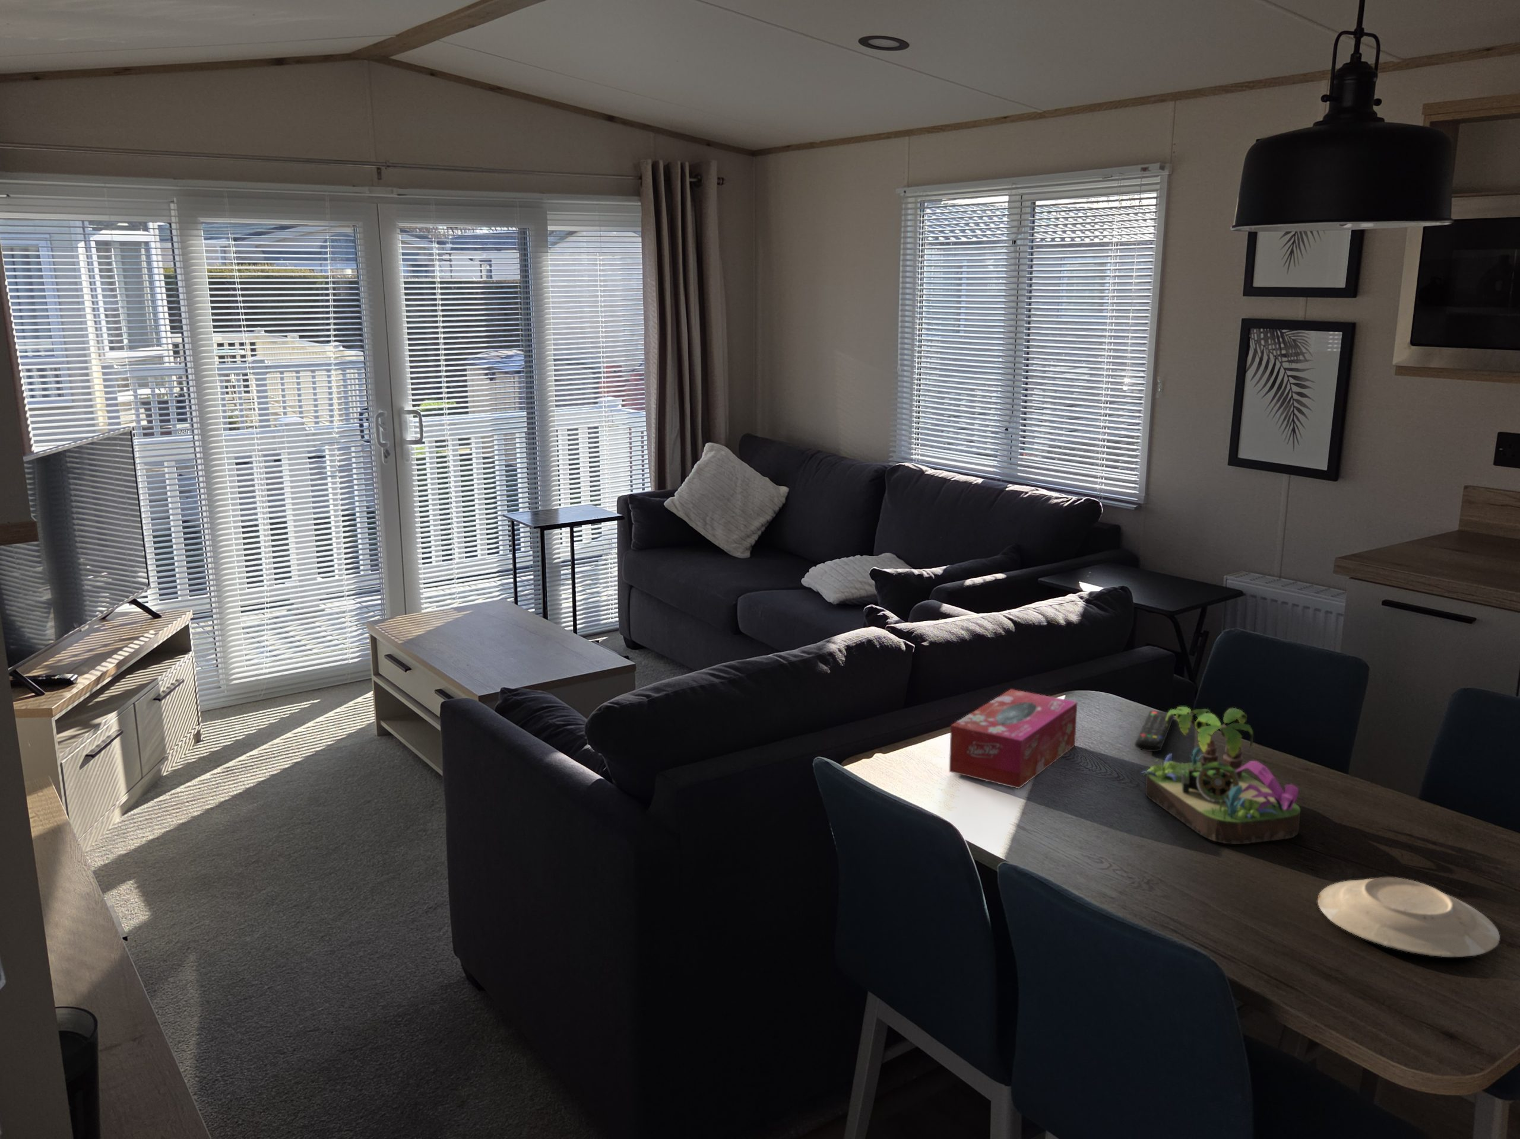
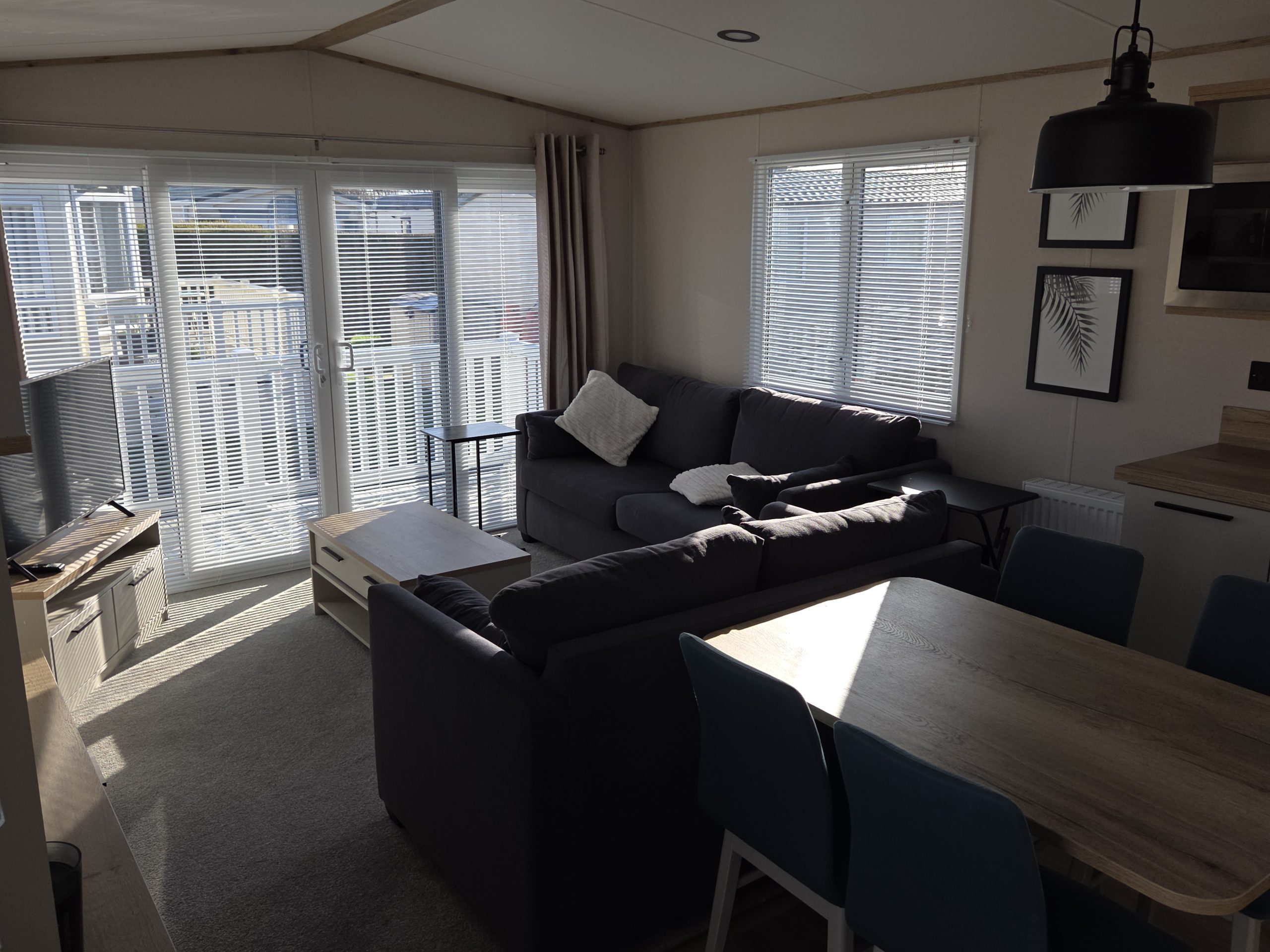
- tissue box [949,689,1078,790]
- plate [1317,877,1501,957]
- plant [1141,706,1301,845]
- remote control [1135,711,1175,753]
